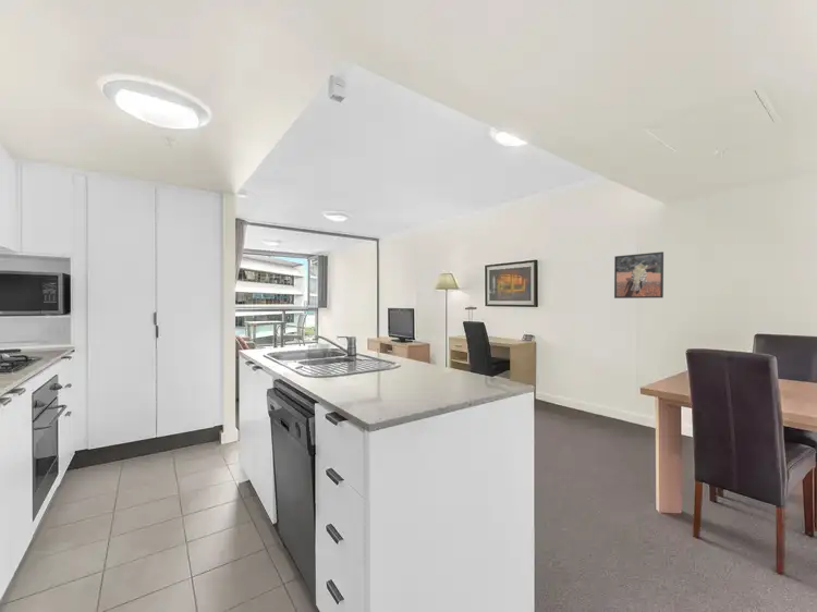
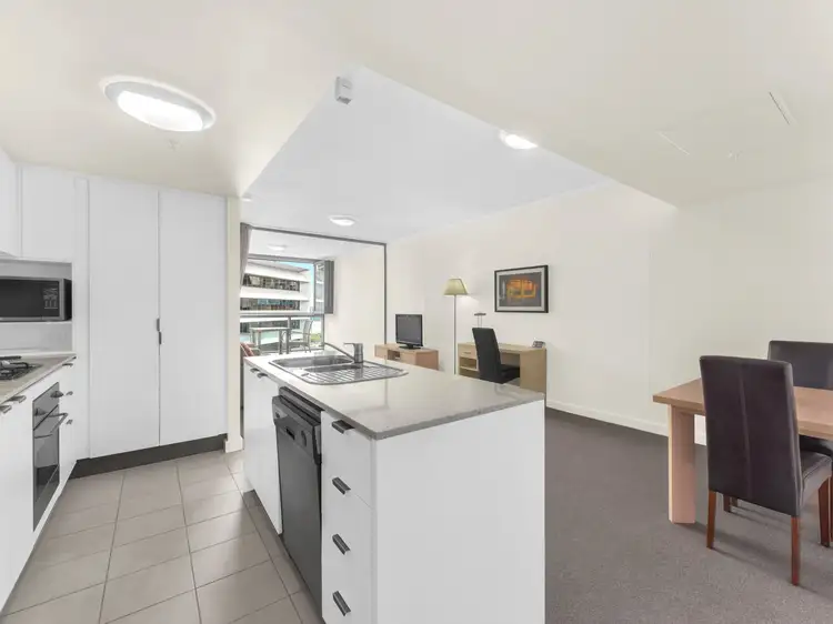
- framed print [613,250,664,299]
